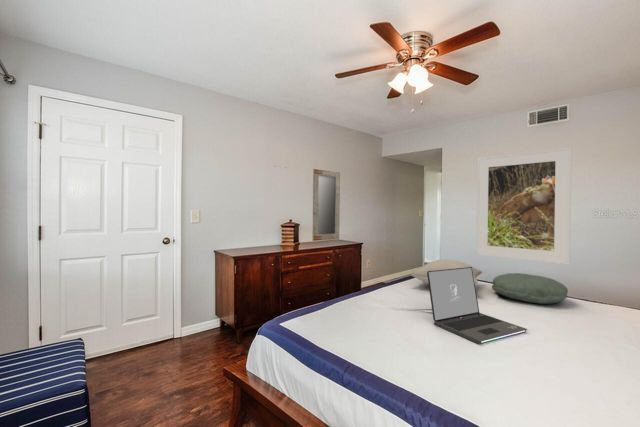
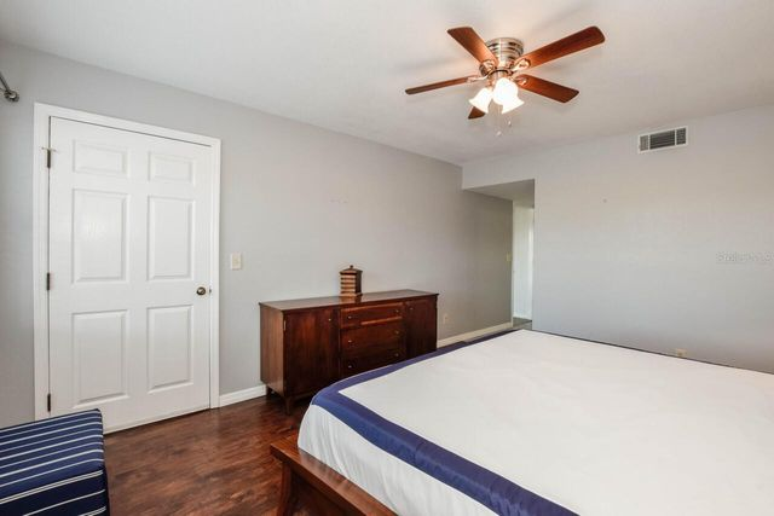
- laptop [427,267,528,345]
- pillow [491,272,569,305]
- pillow [410,259,483,286]
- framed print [475,146,572,266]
- home mirror [312,168,341,242]
